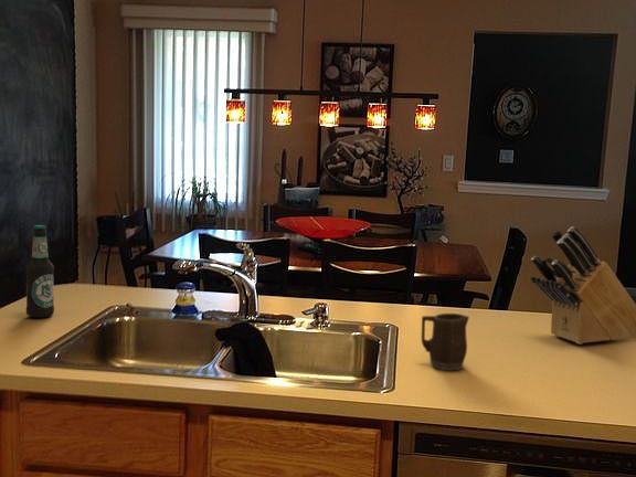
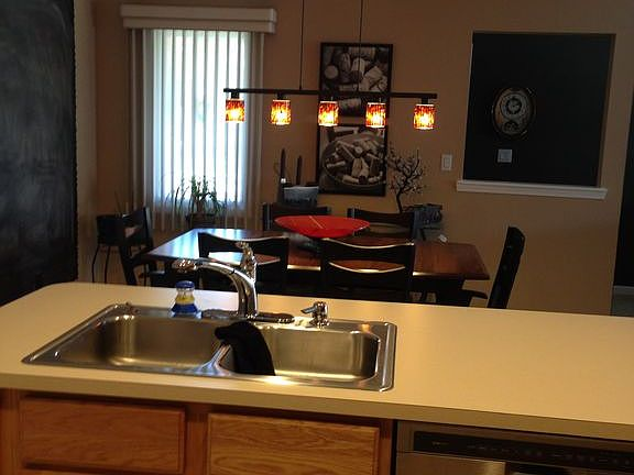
- bottle [24,224,55,319]
- mug [421,312,470,371]
- knife block [530,225,636,346]
